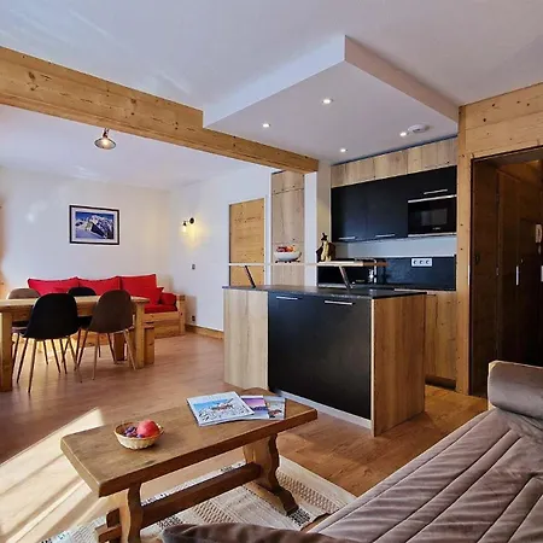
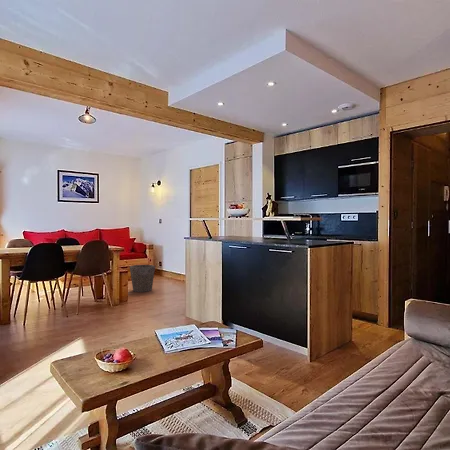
+ waste bin [129,264,156,293]
